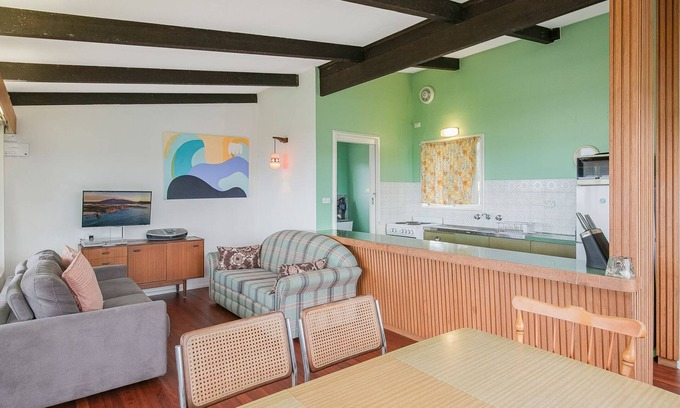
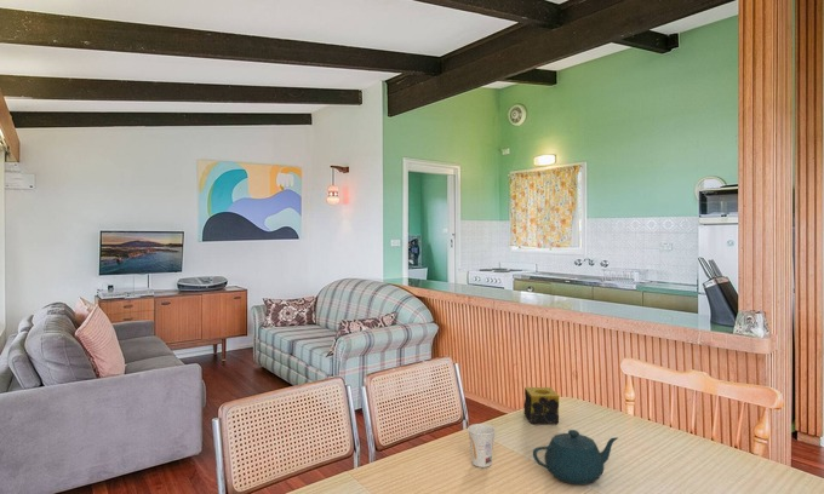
+ teapot [532,429,619,486]
+ cup [467,423,497,469]
+ candle [522,386,560,425]
